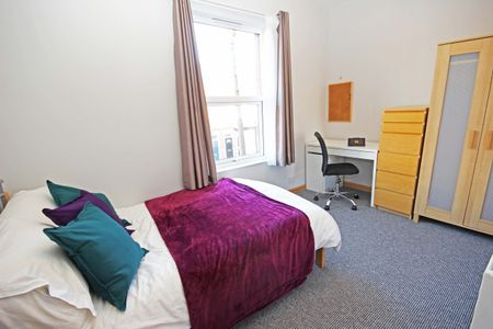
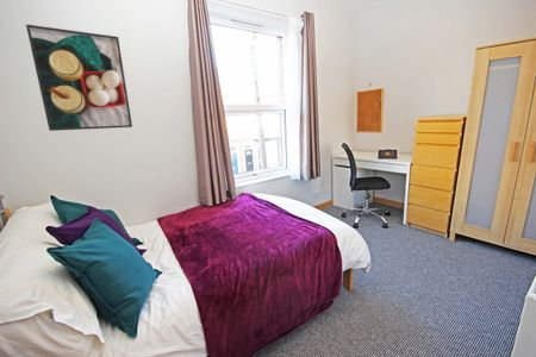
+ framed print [25,23,133,132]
